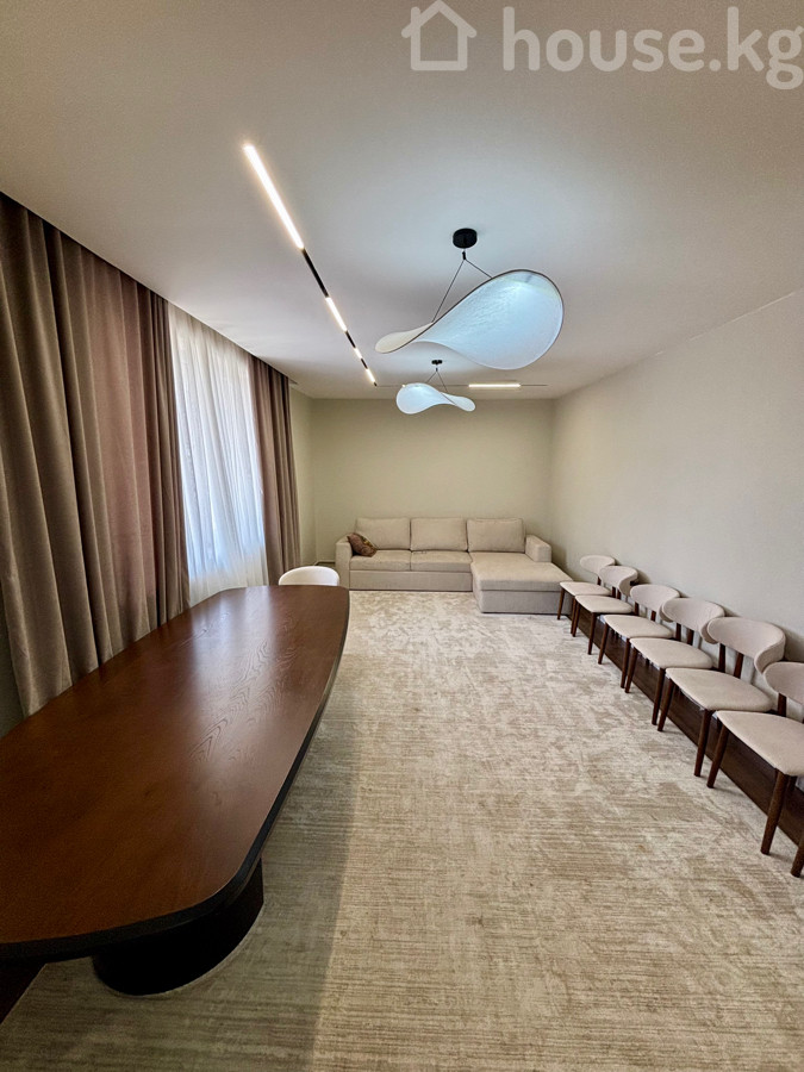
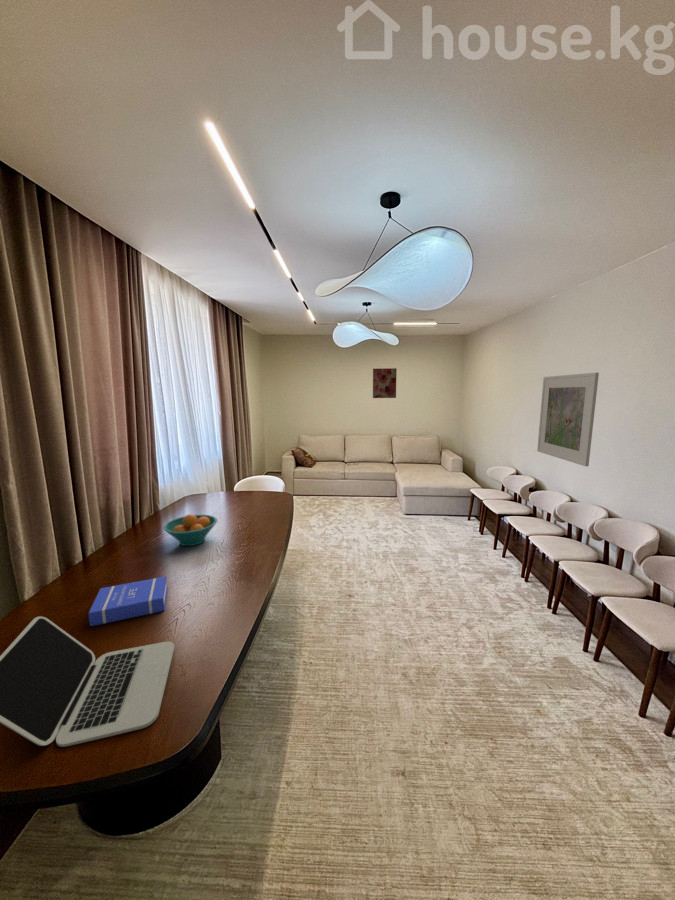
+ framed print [536,372,600,467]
+ wall art [372,367,398,399]
+ book [88,575,169,627]
+ fruit bowl [162,513,218,547]
+ laptop [0,615,175,748]
